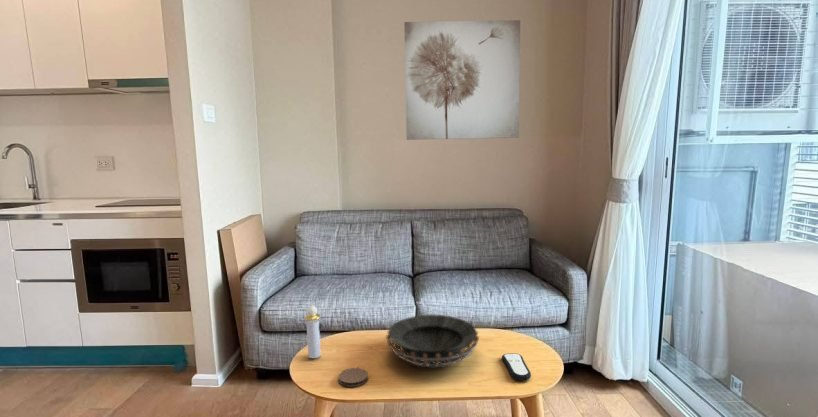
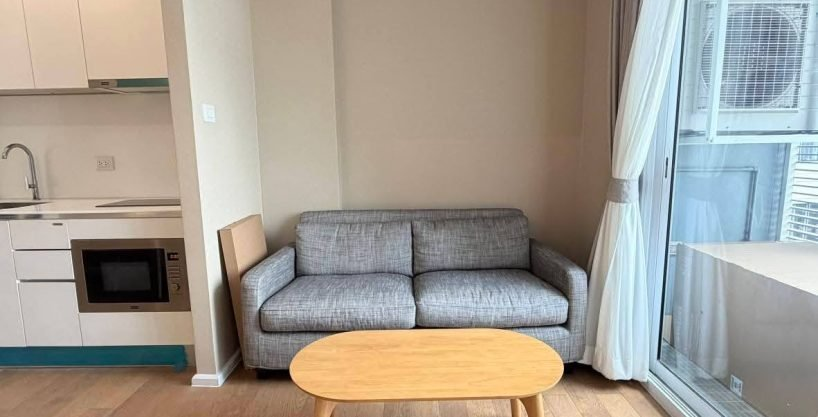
- perfume bottle [304,305,322,359]
- coaster [338,367,369,388]
- decorative bowl [385,314,480,368]
- wall art [403,19,521,141]
- remote control [501,352,532,381]
